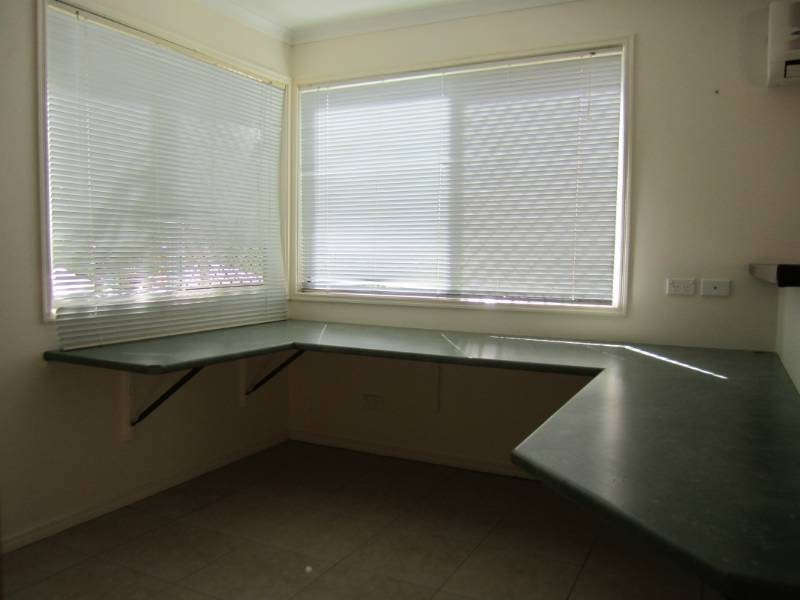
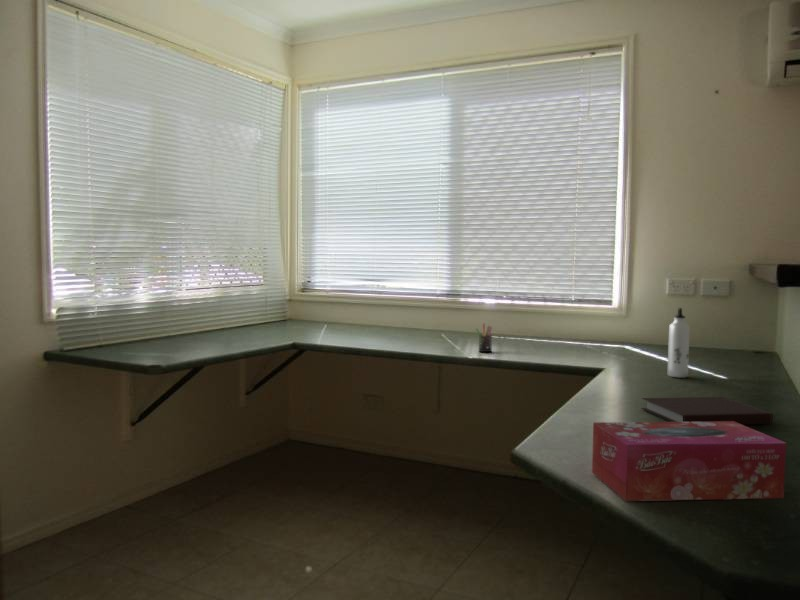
+ notebook [640,396,774,426]
+ tissue box [591,421,787,502]
+ water bottle [667,307,691,379]
+ pen holder [475,322,493,353]
